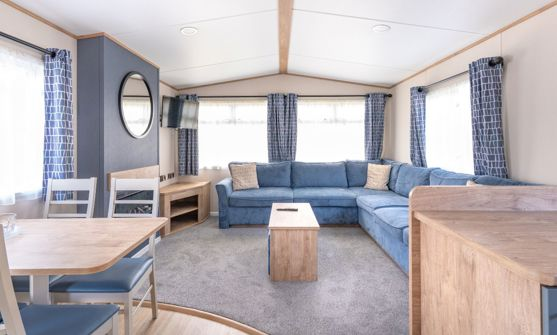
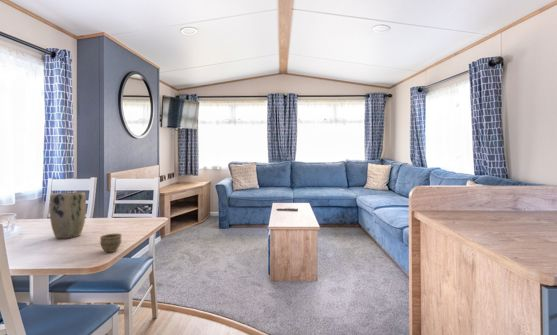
+ cup [99,233,123,253]
+ plant pot [49,191,87,239]
